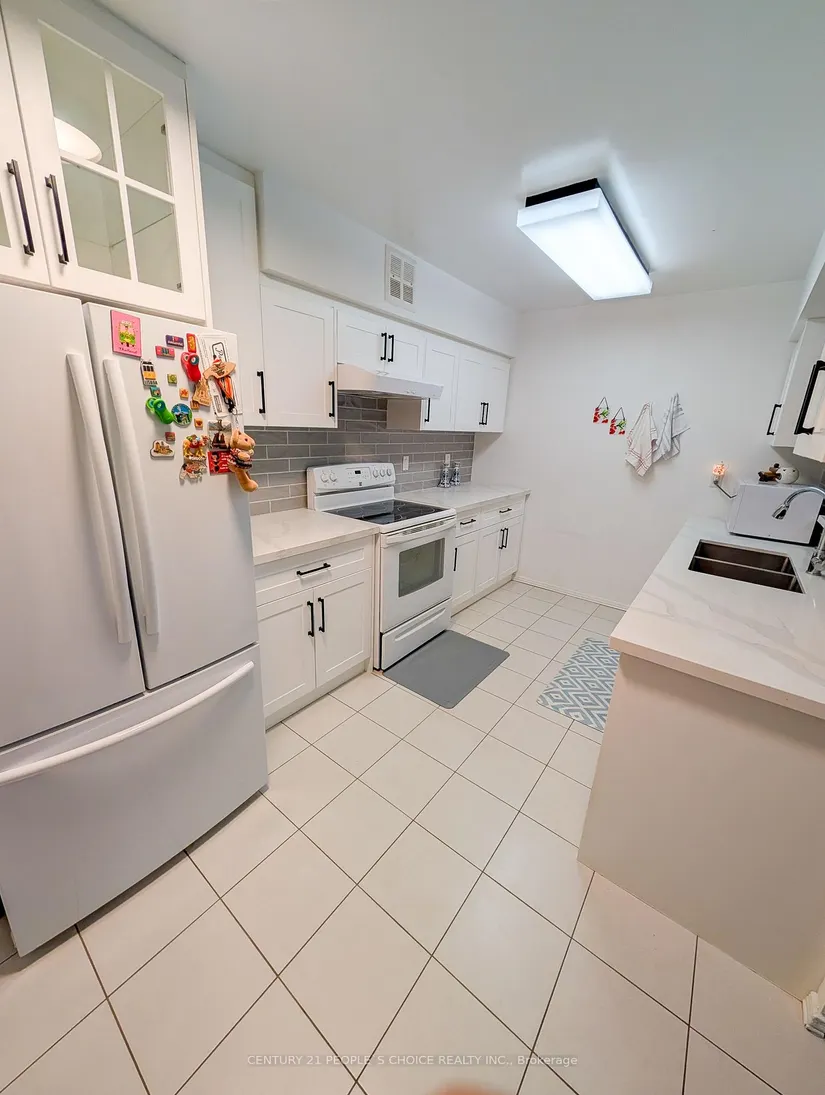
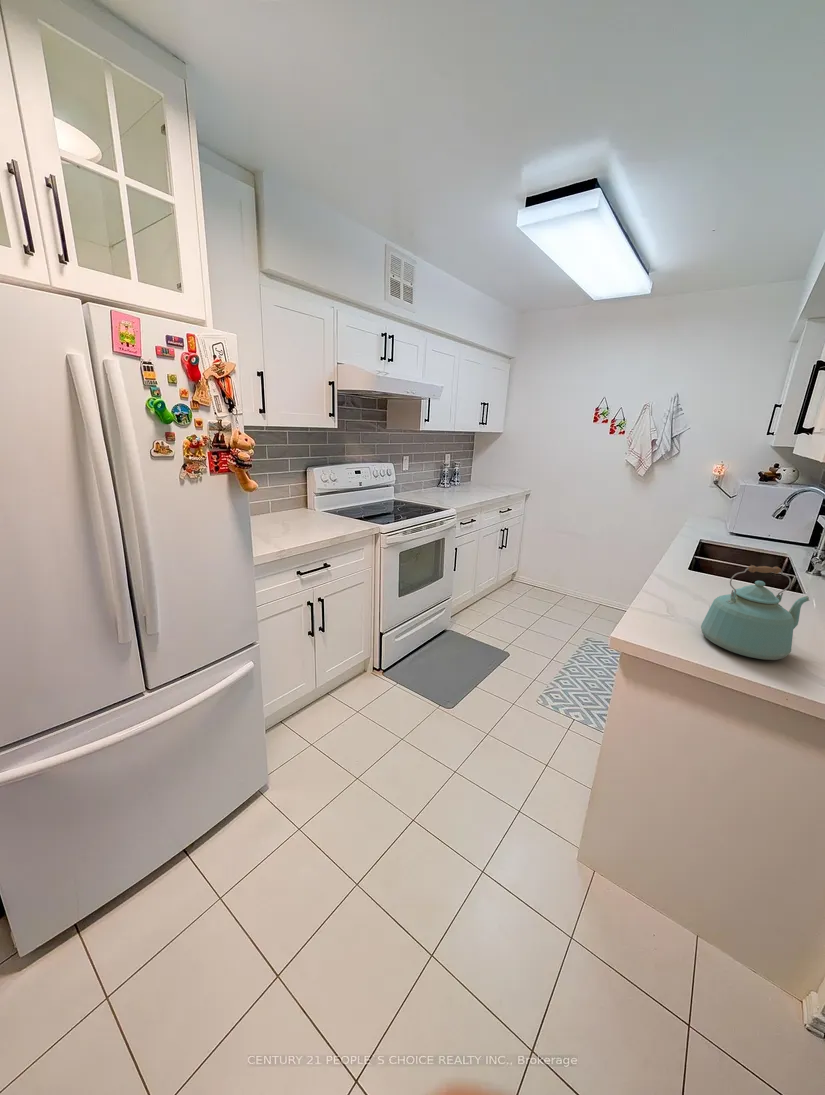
+ kettle [700,564,810,661]
